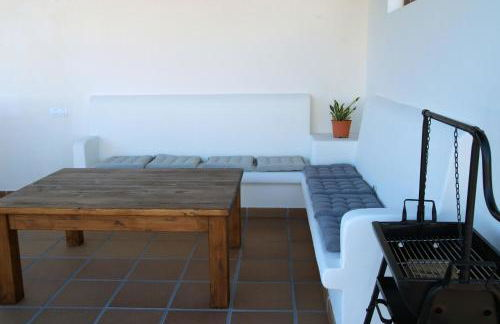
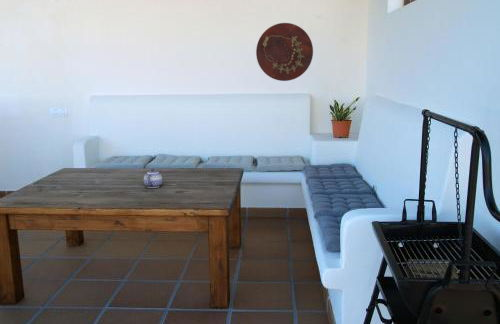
+ teapot [143,168,163,189]
+ decorative platter [255,22,314,82]
